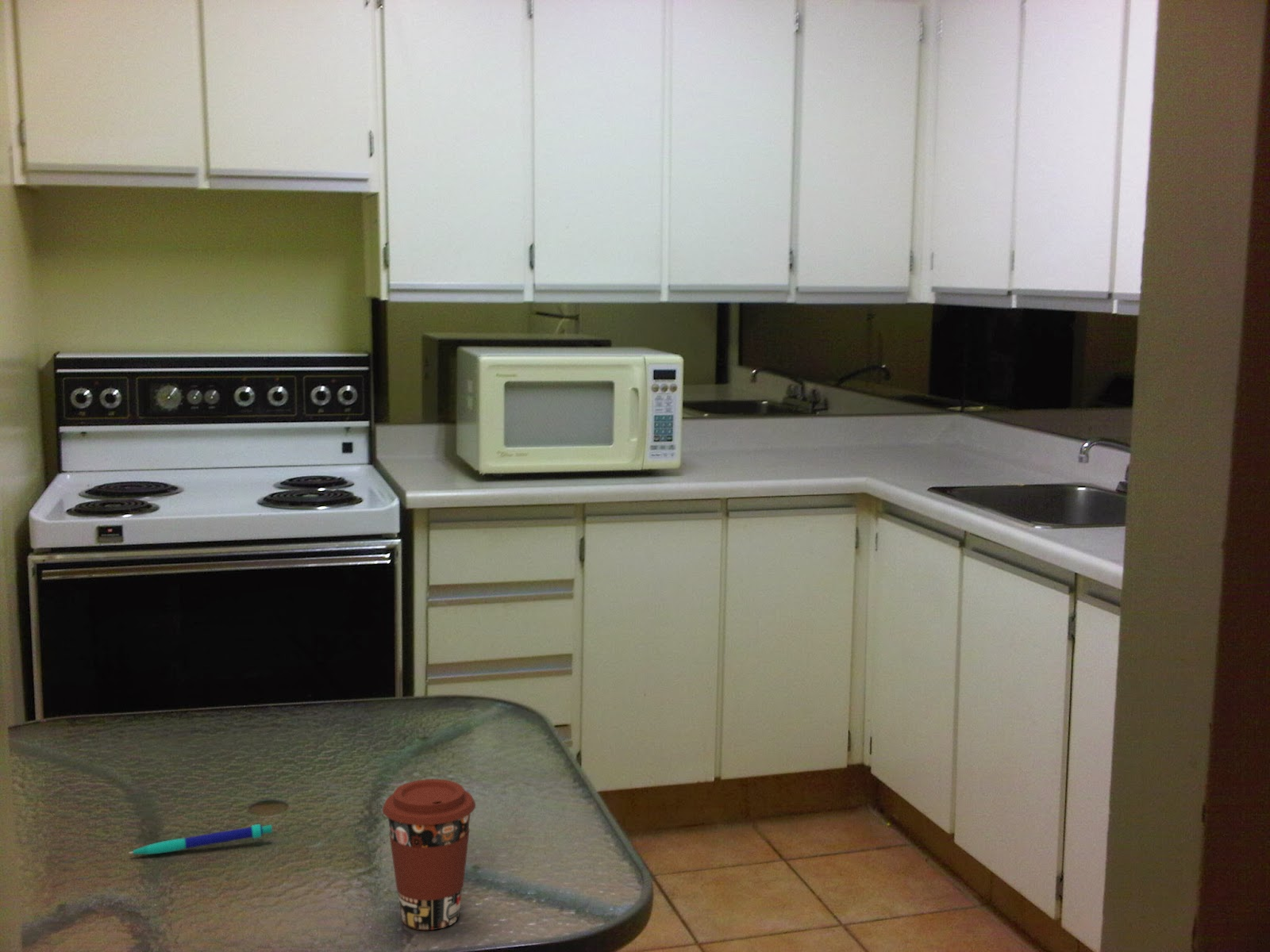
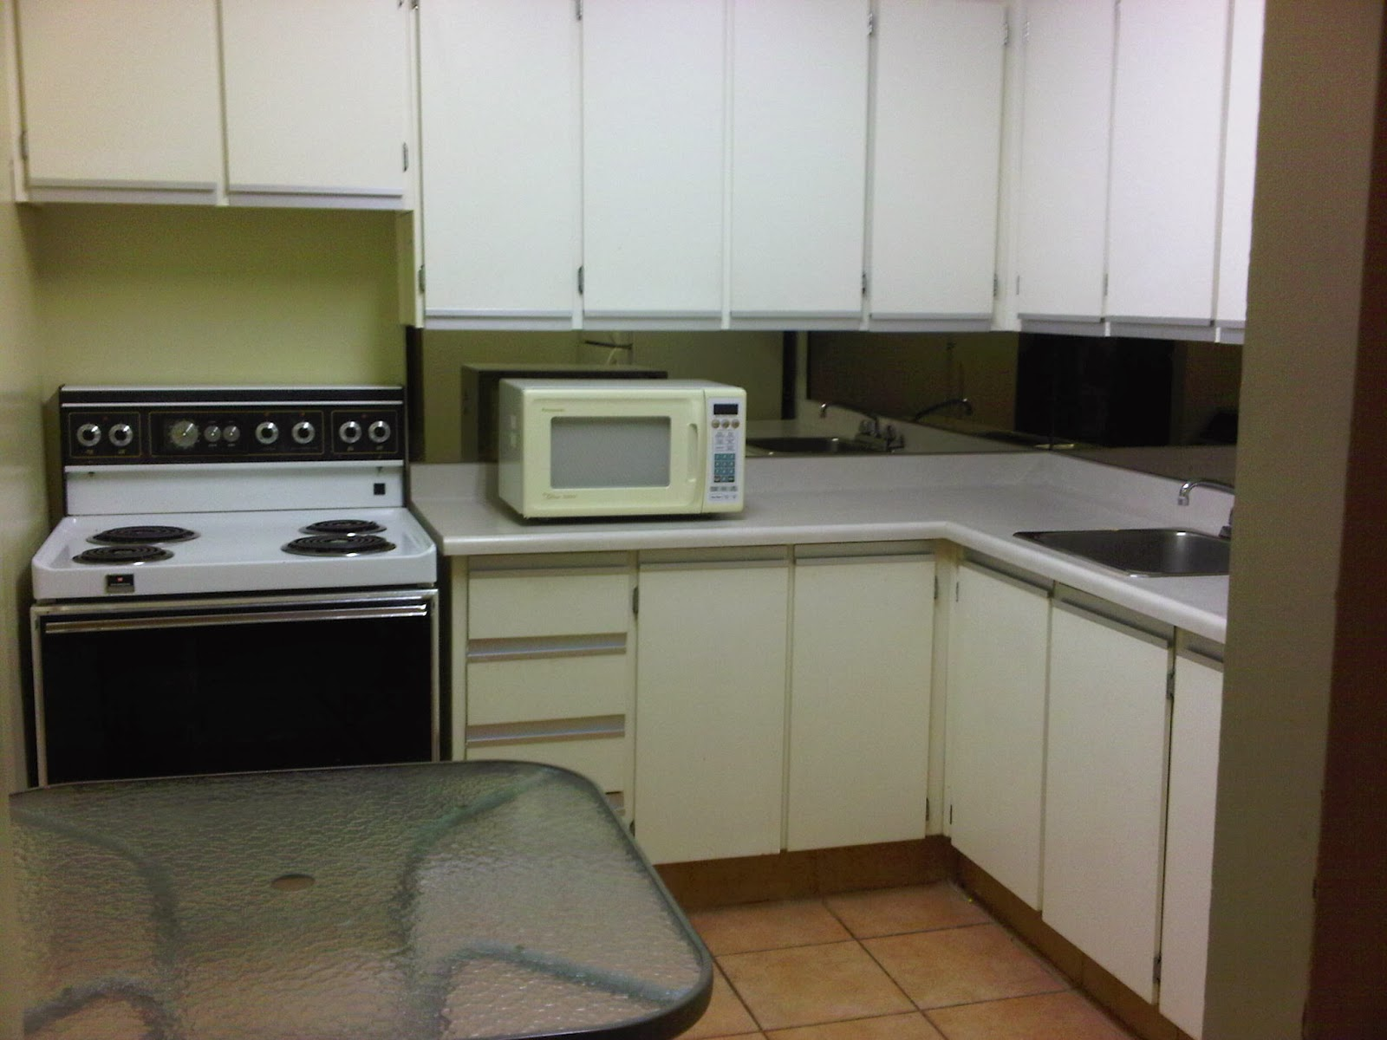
- pen [128,823,273,855]
- coffee cup [382,778,476,931]
